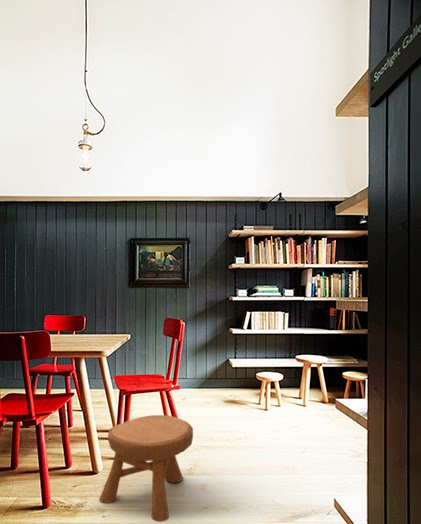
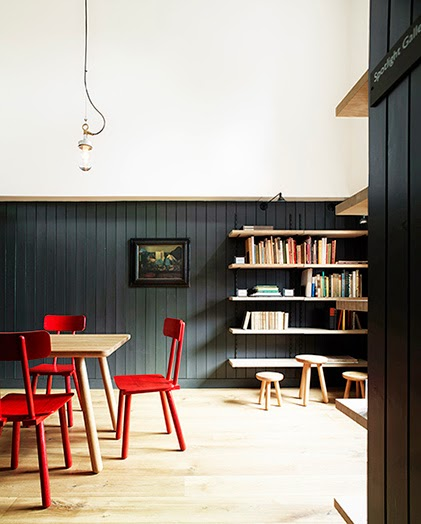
- stool [98,414,194,523]
